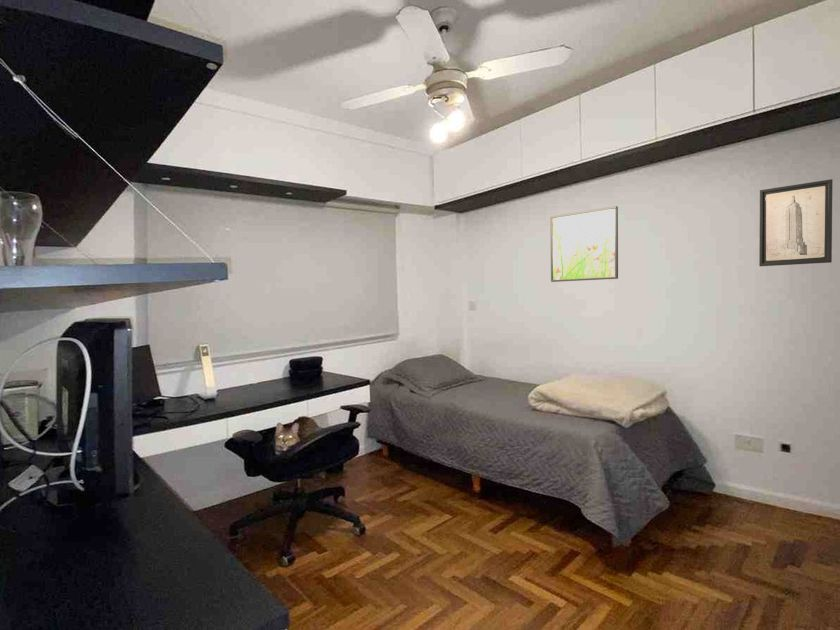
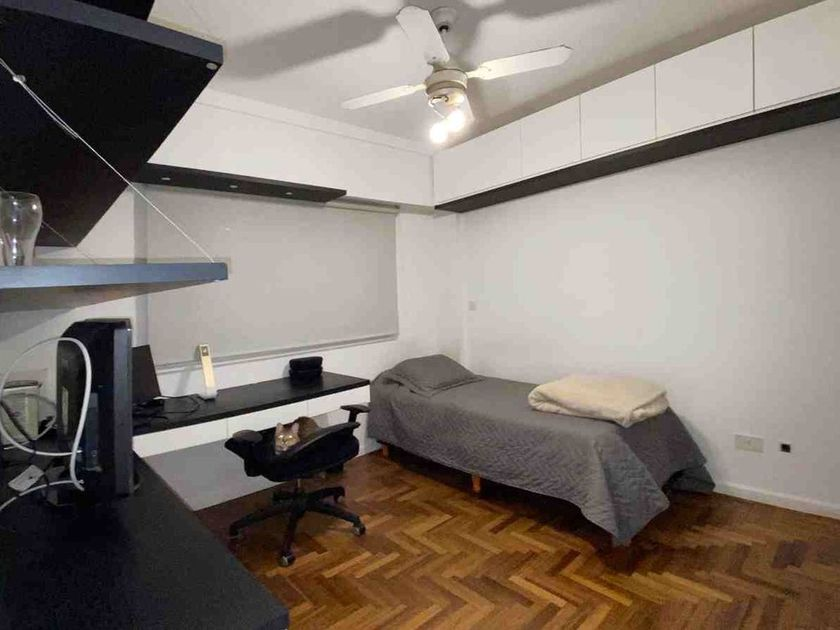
- wall art [758,178,833,267]
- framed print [549,205,619,283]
